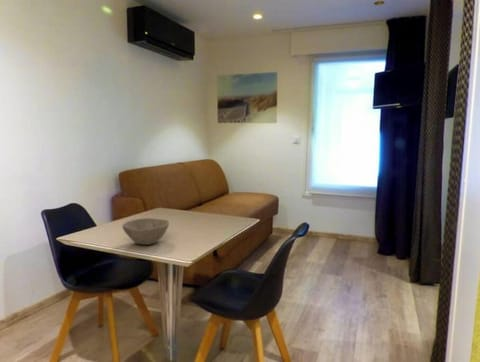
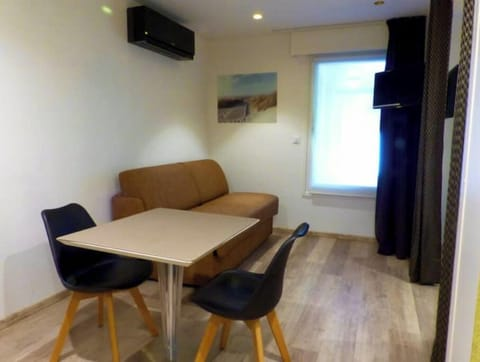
- bowl [121,217,170,246]
